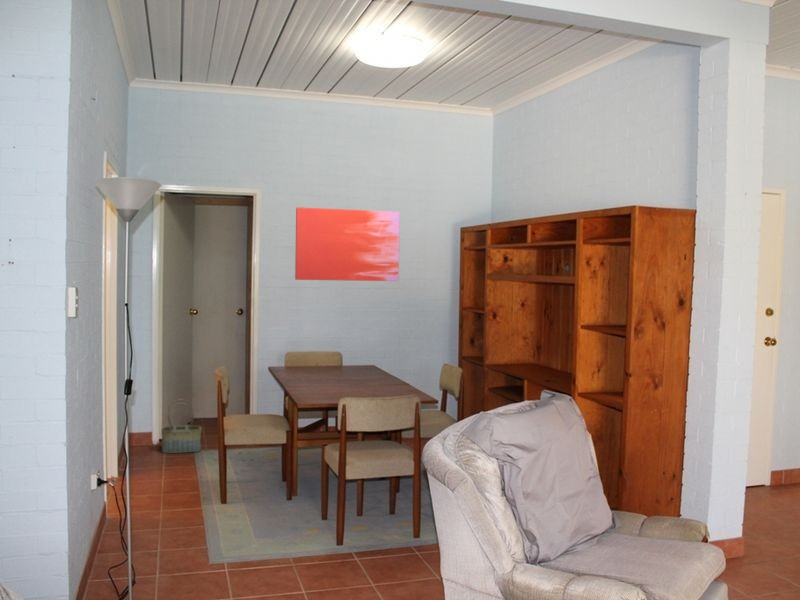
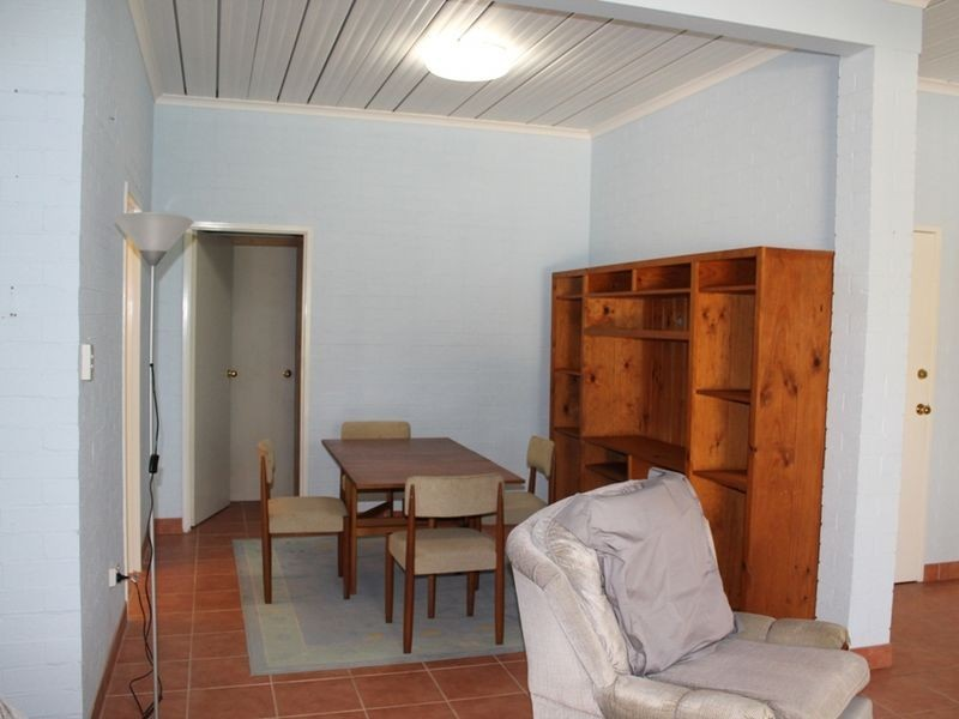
- basket [160,398,203,454]
- wall art [294,206,401,282]
